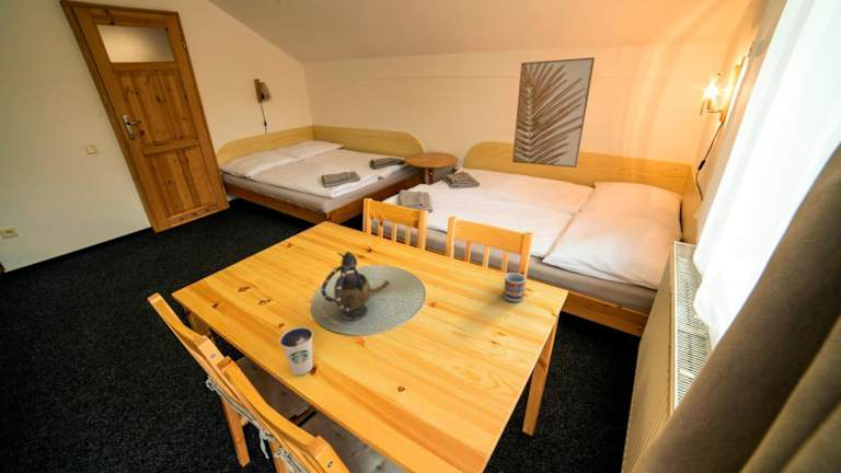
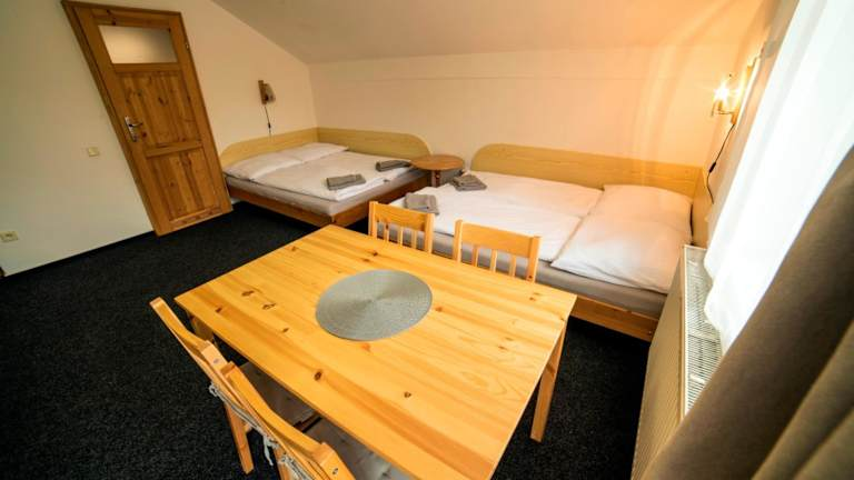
- dixie cup [278,326,314,377]
- teapot [320,251,391,321]
- wall art [511,57,596,169]
- cup [503,272,527,302]
